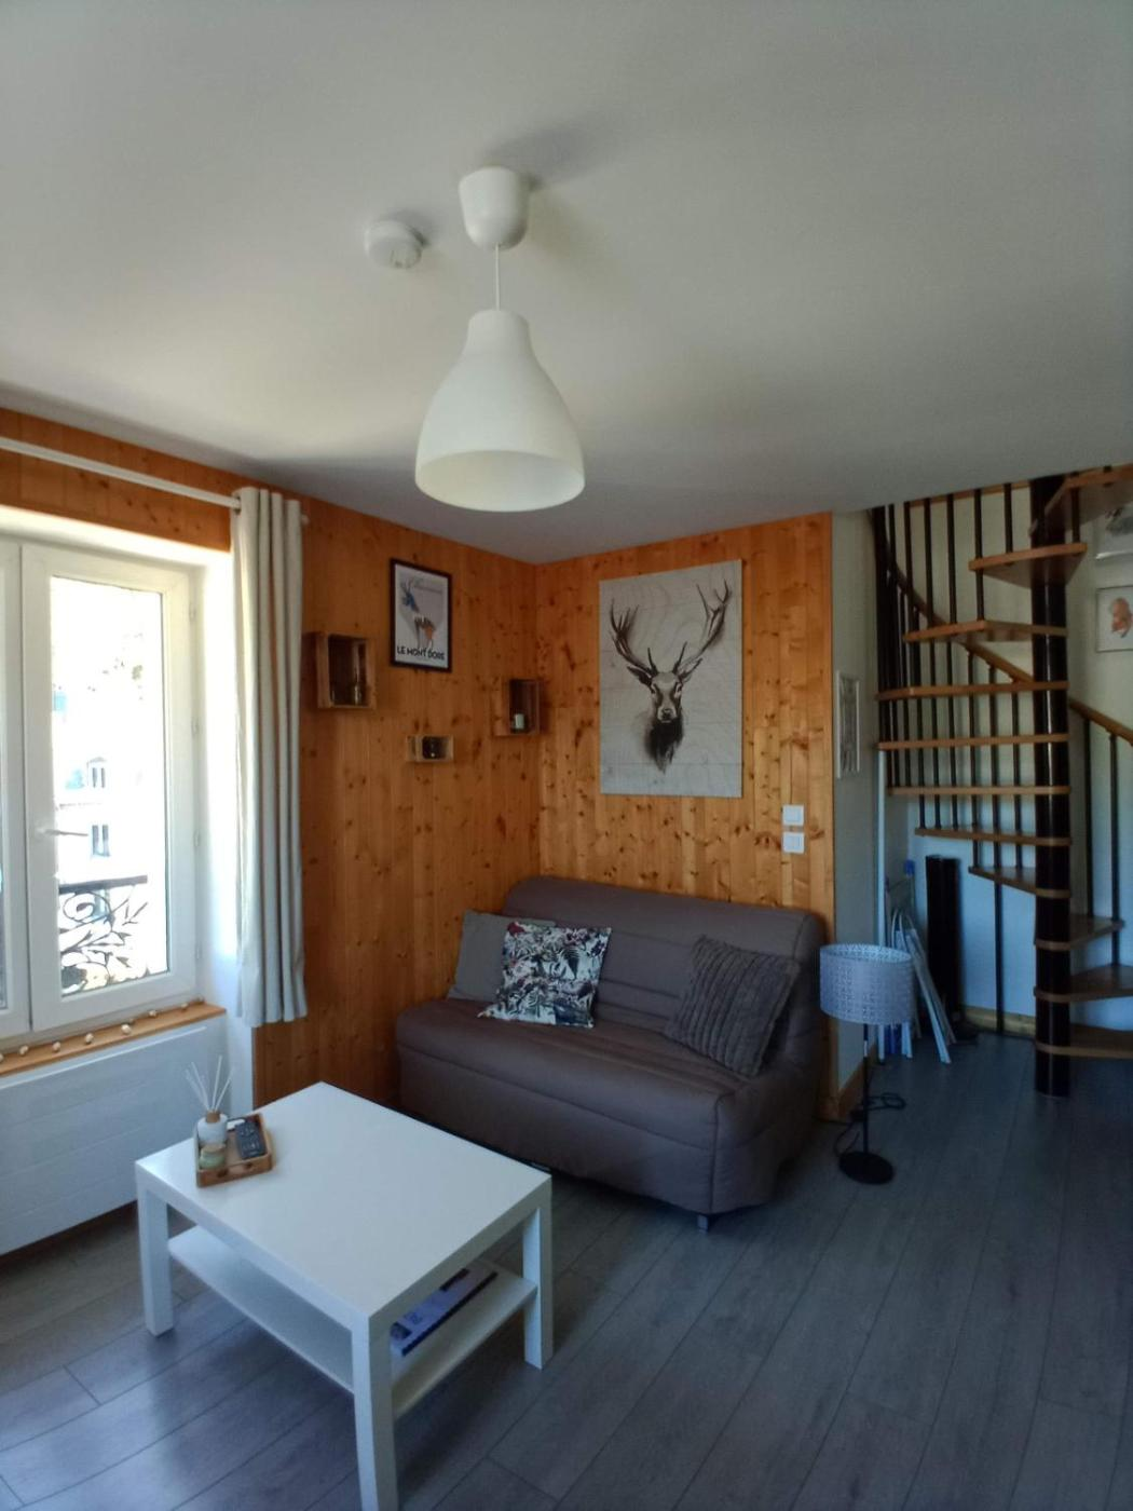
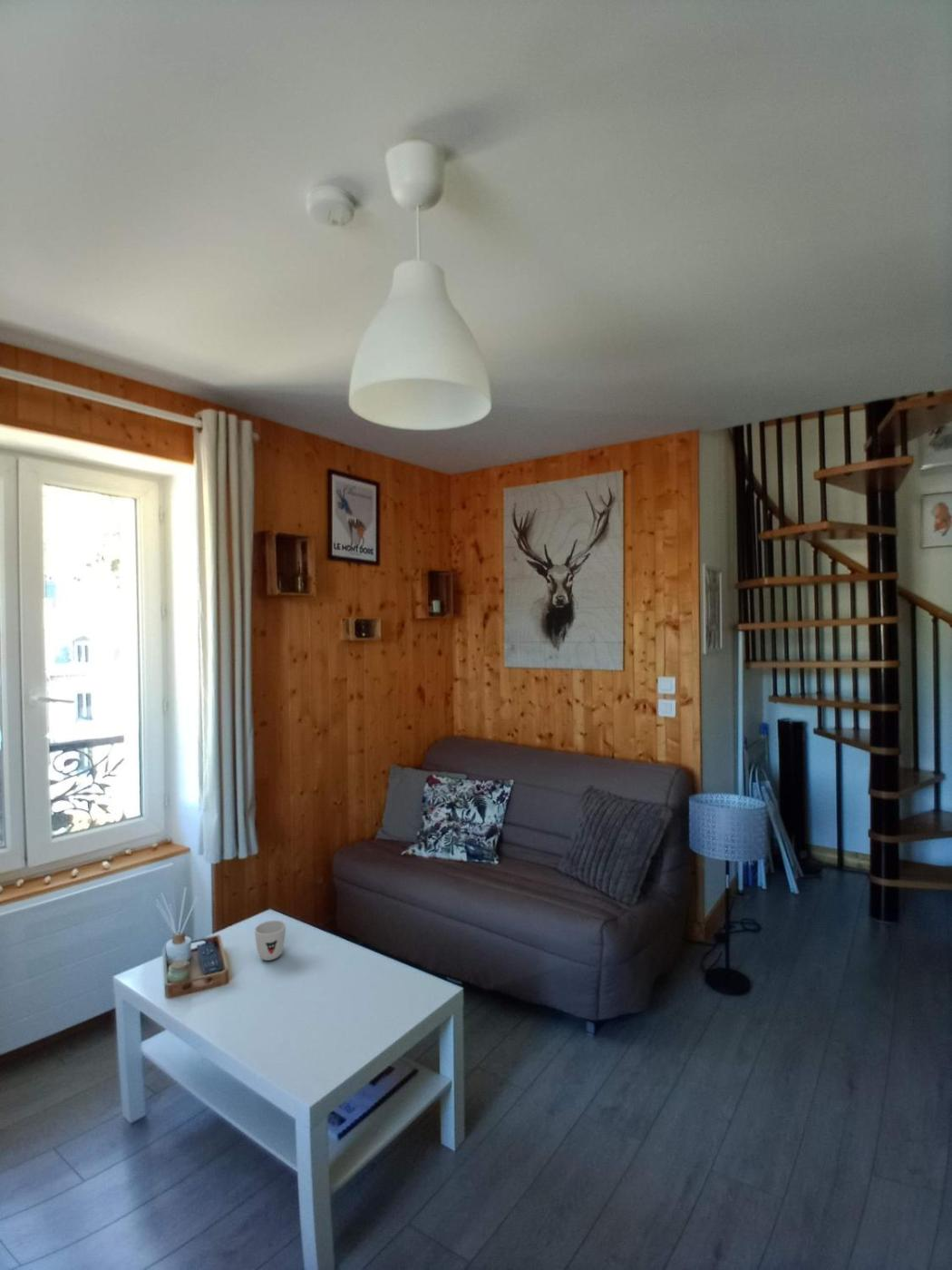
+ mug [254,920,287,962]
